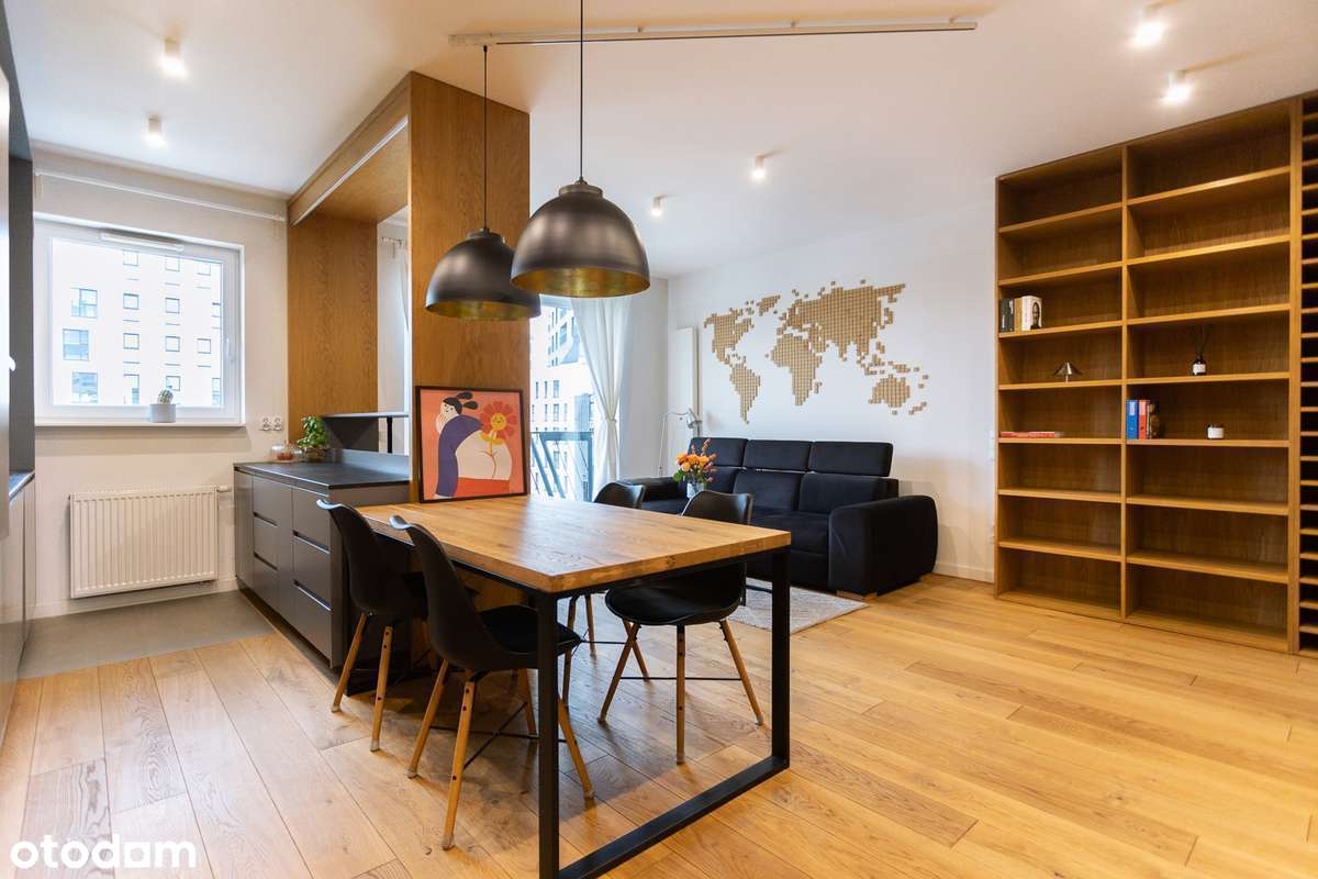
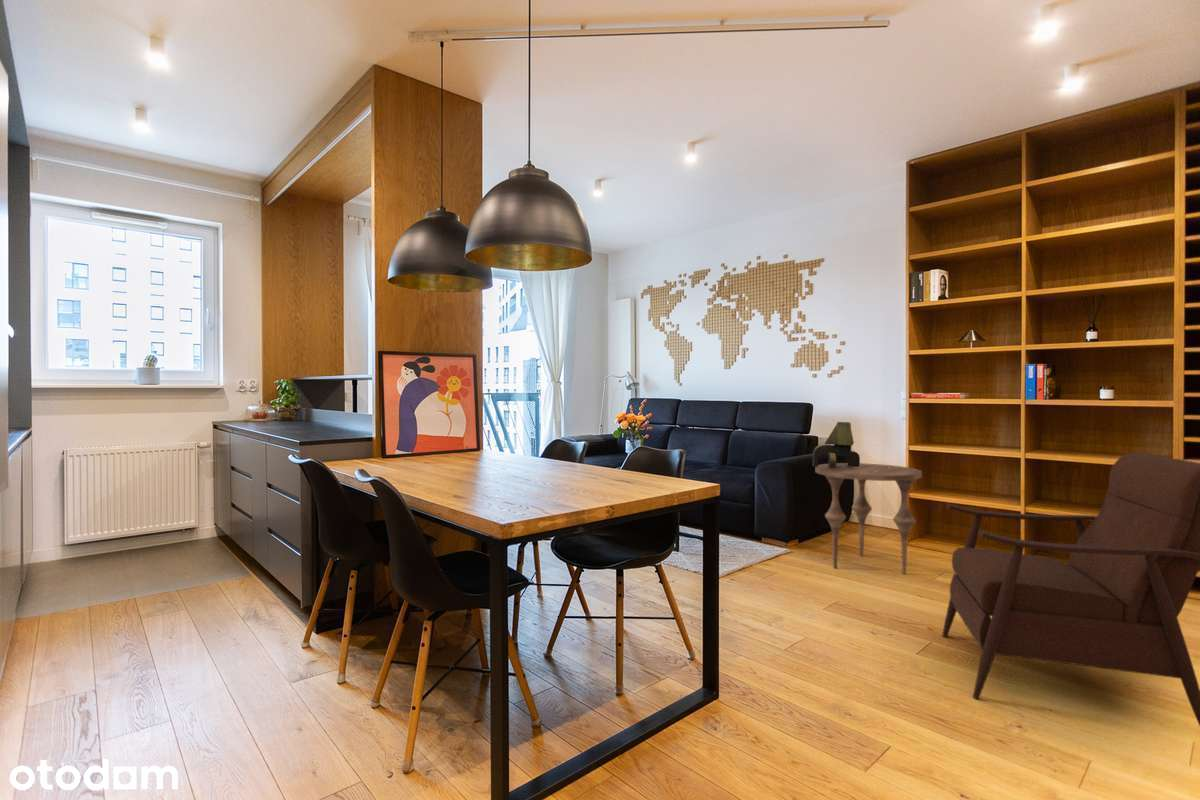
+ side table [814,462,923,575]
+ armchair [941,451,1200,727]
+ table lamp [812,421,890,472]
